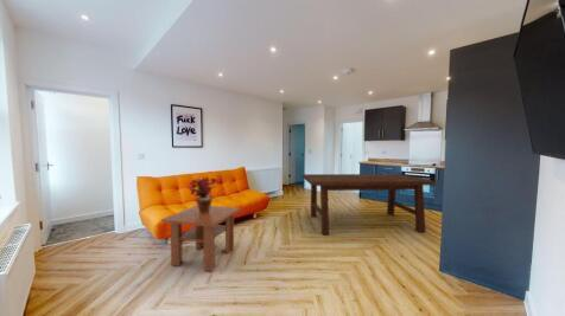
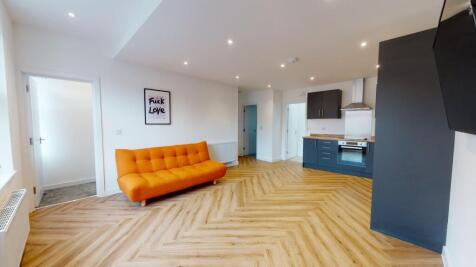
- potted plant [185,176,220,213]
- dining table [301,173,437,236]
- coffee table [160,204,241,273]
